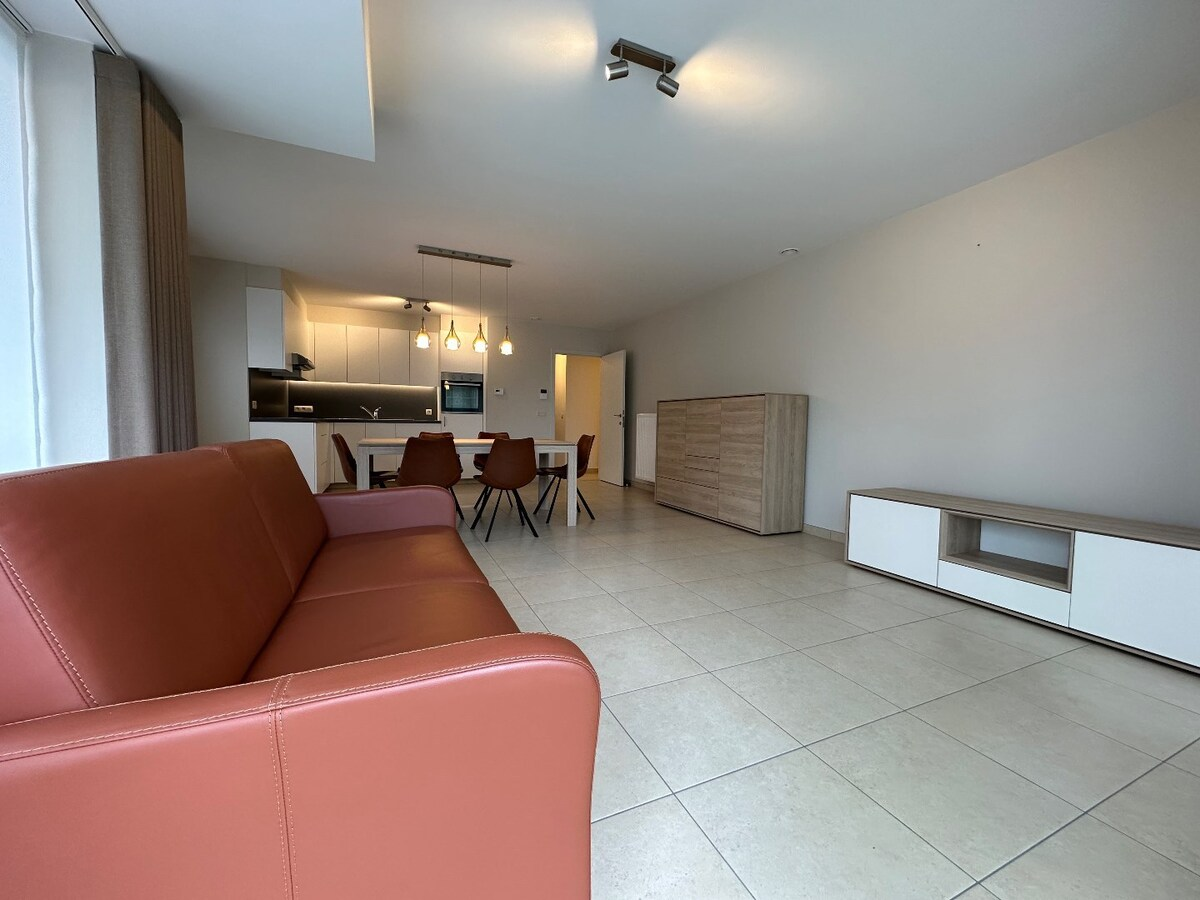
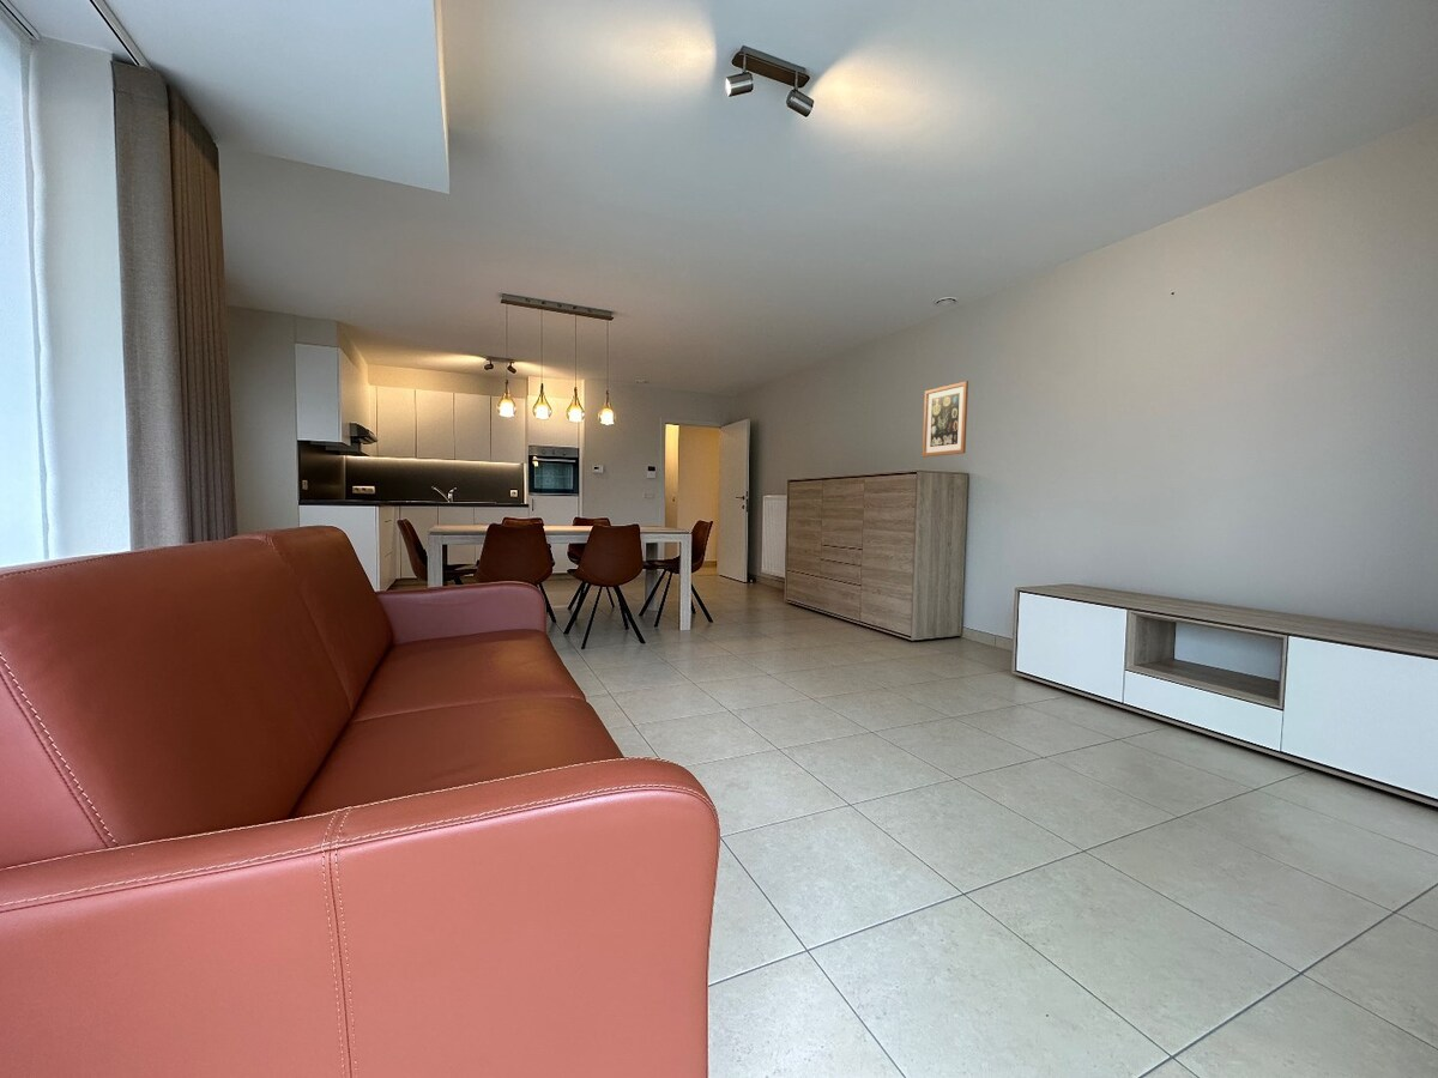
+ wall art [922,380,969,458]
